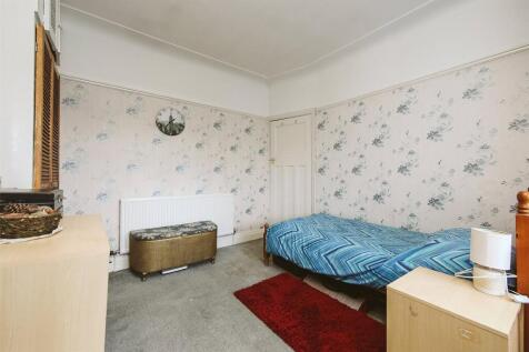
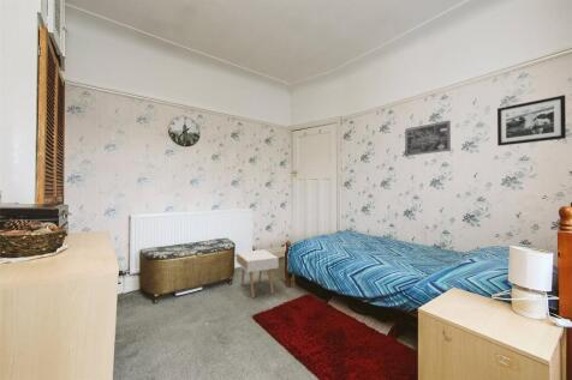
+ nightstand [236,248,280,298]
+ wall art [404,120,452,157]
+ picture frame [496,94,567,147]
